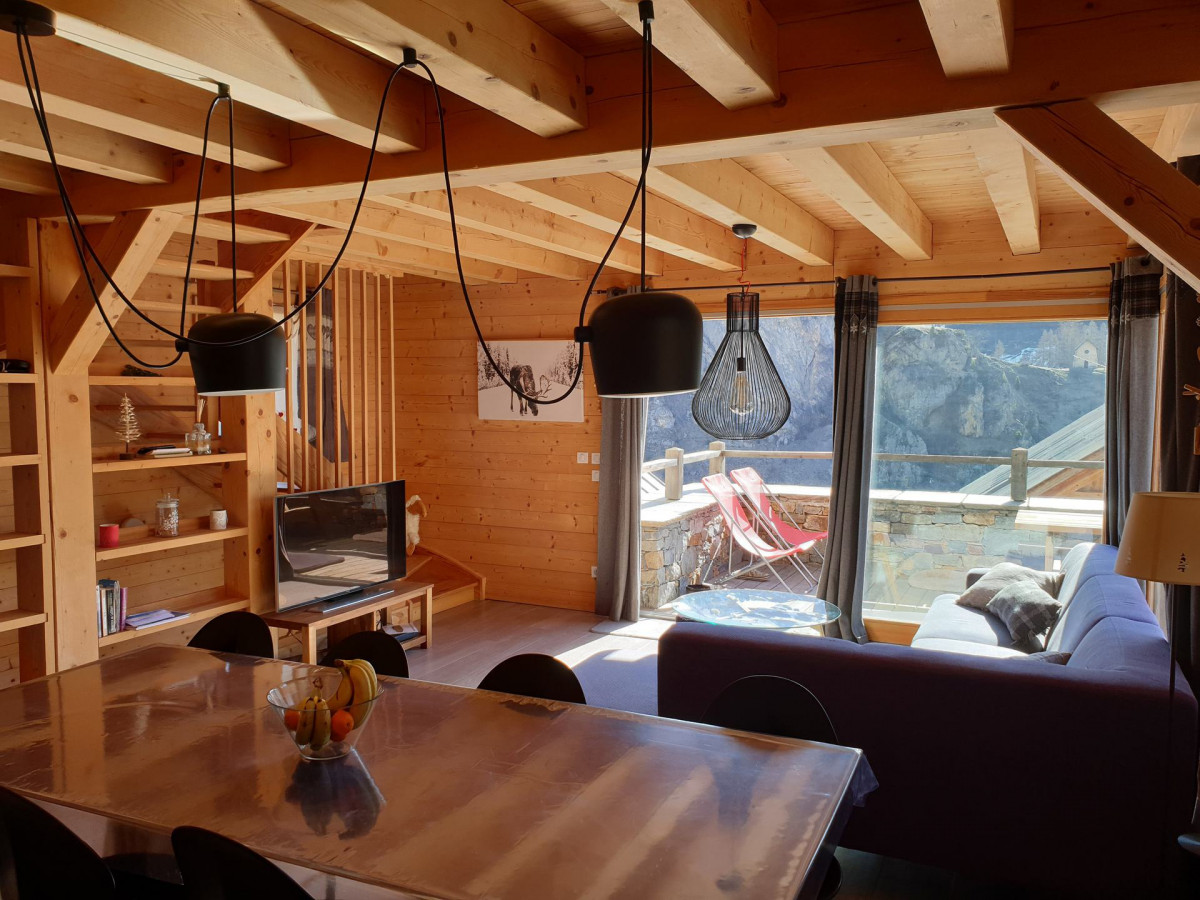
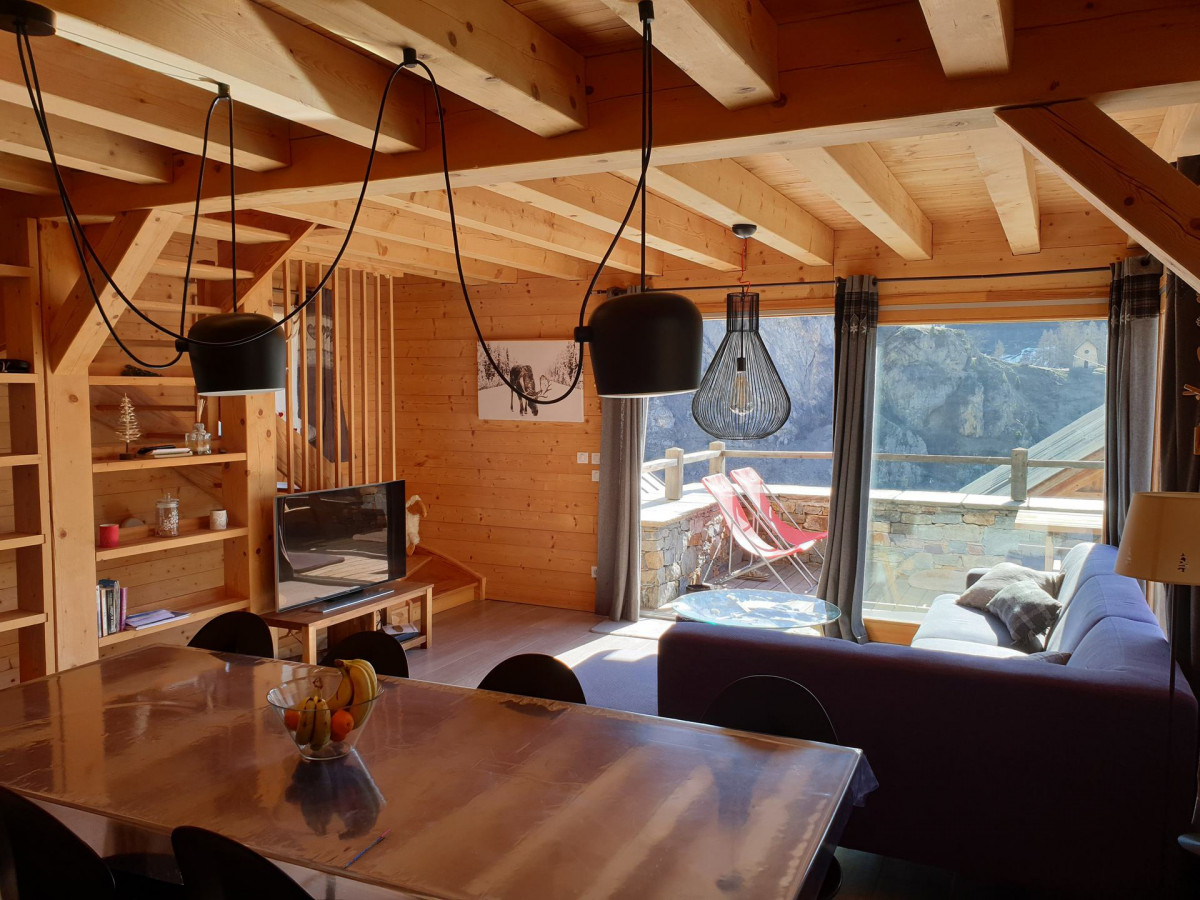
+ pen [345,827,393,869]
